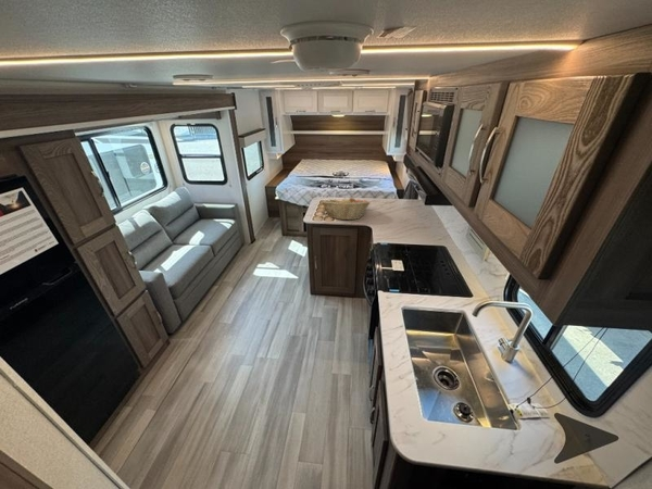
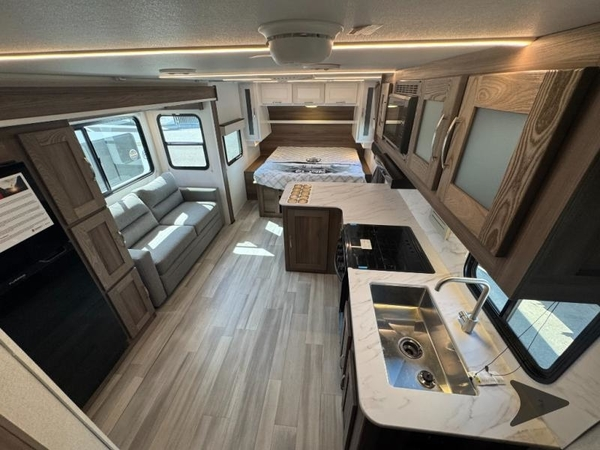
- fruit basket [319,196,372,221]
